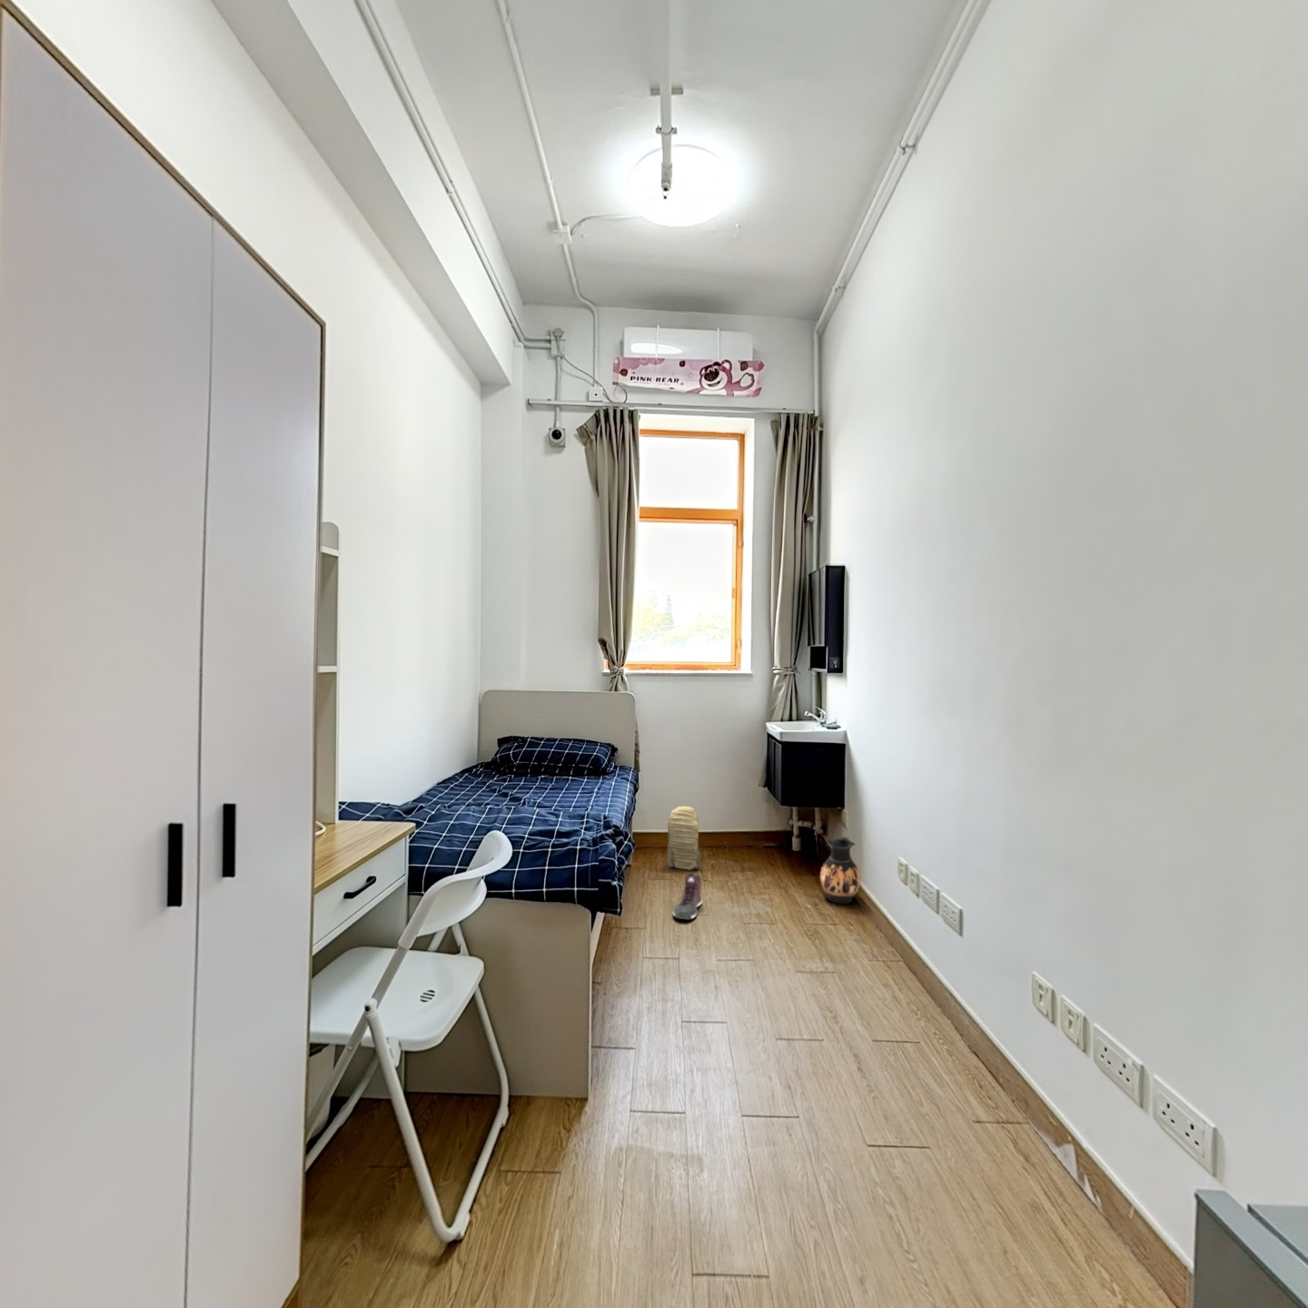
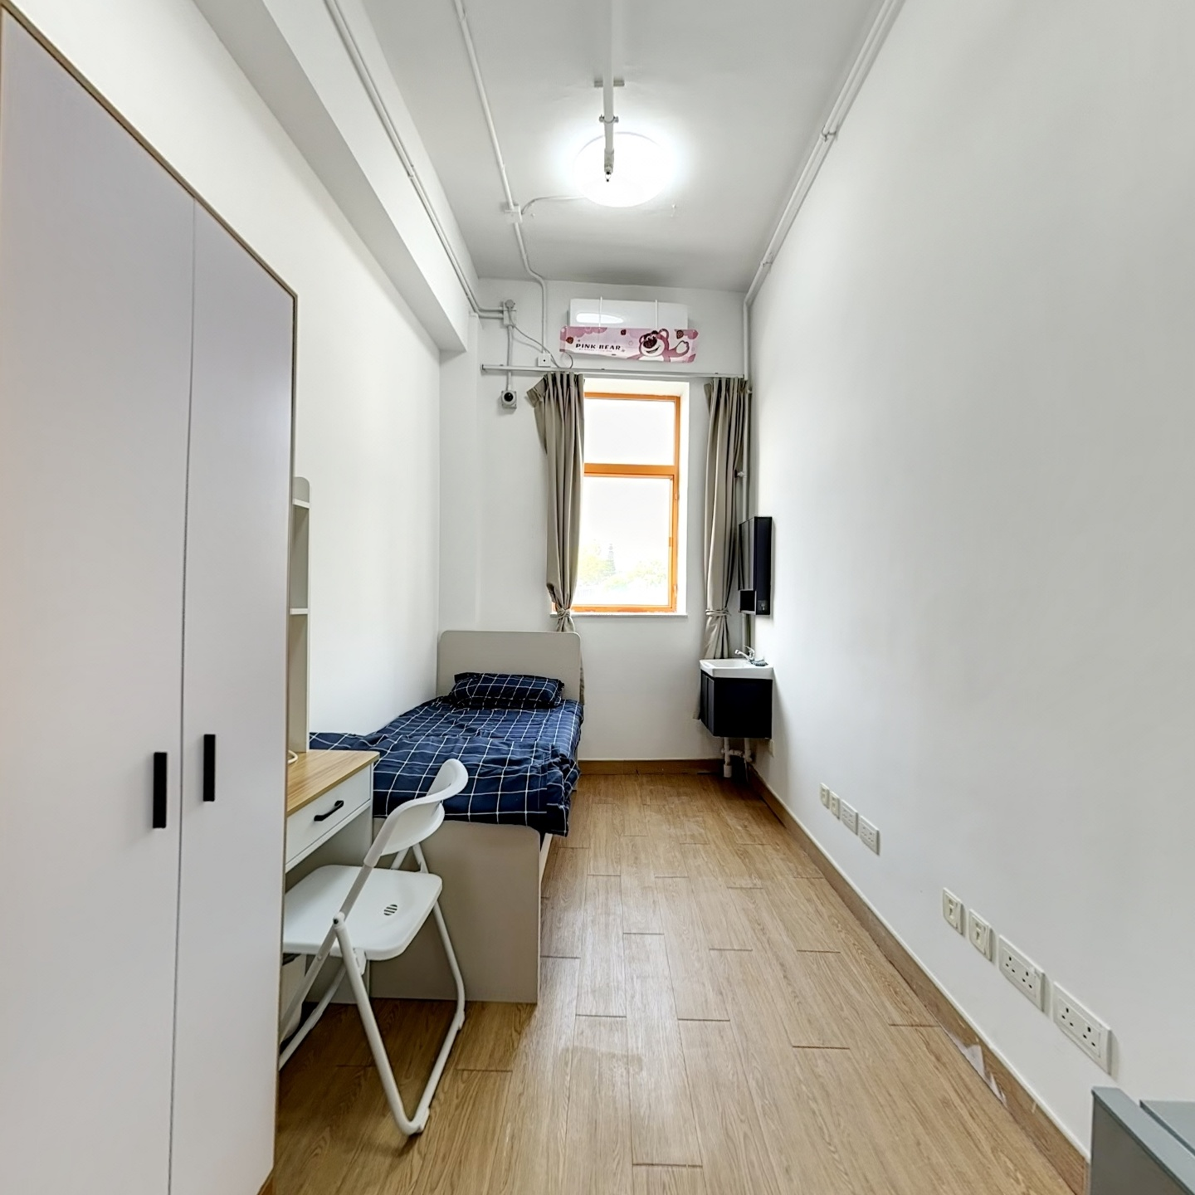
- sneaker [672,872,703,920]
- knee pad [667,806,701,871]
- ceramic jug [819,836,861,904]
